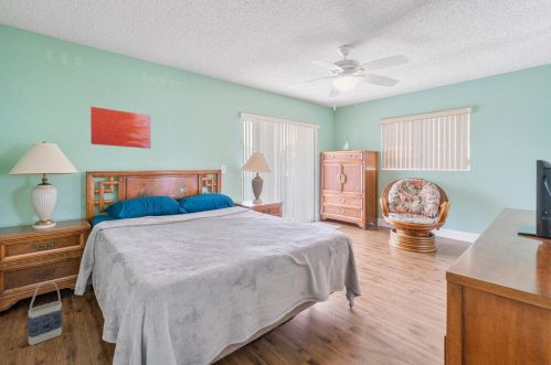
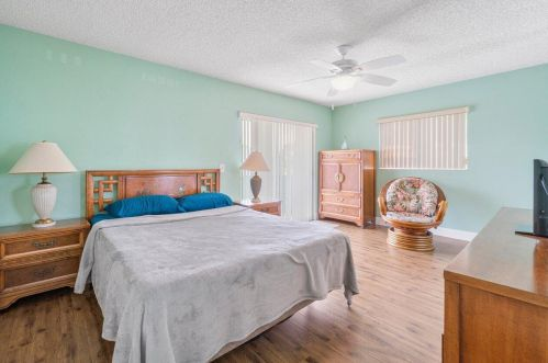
- bag [28,280,63,346]
- wall art [89,106,152,150]
